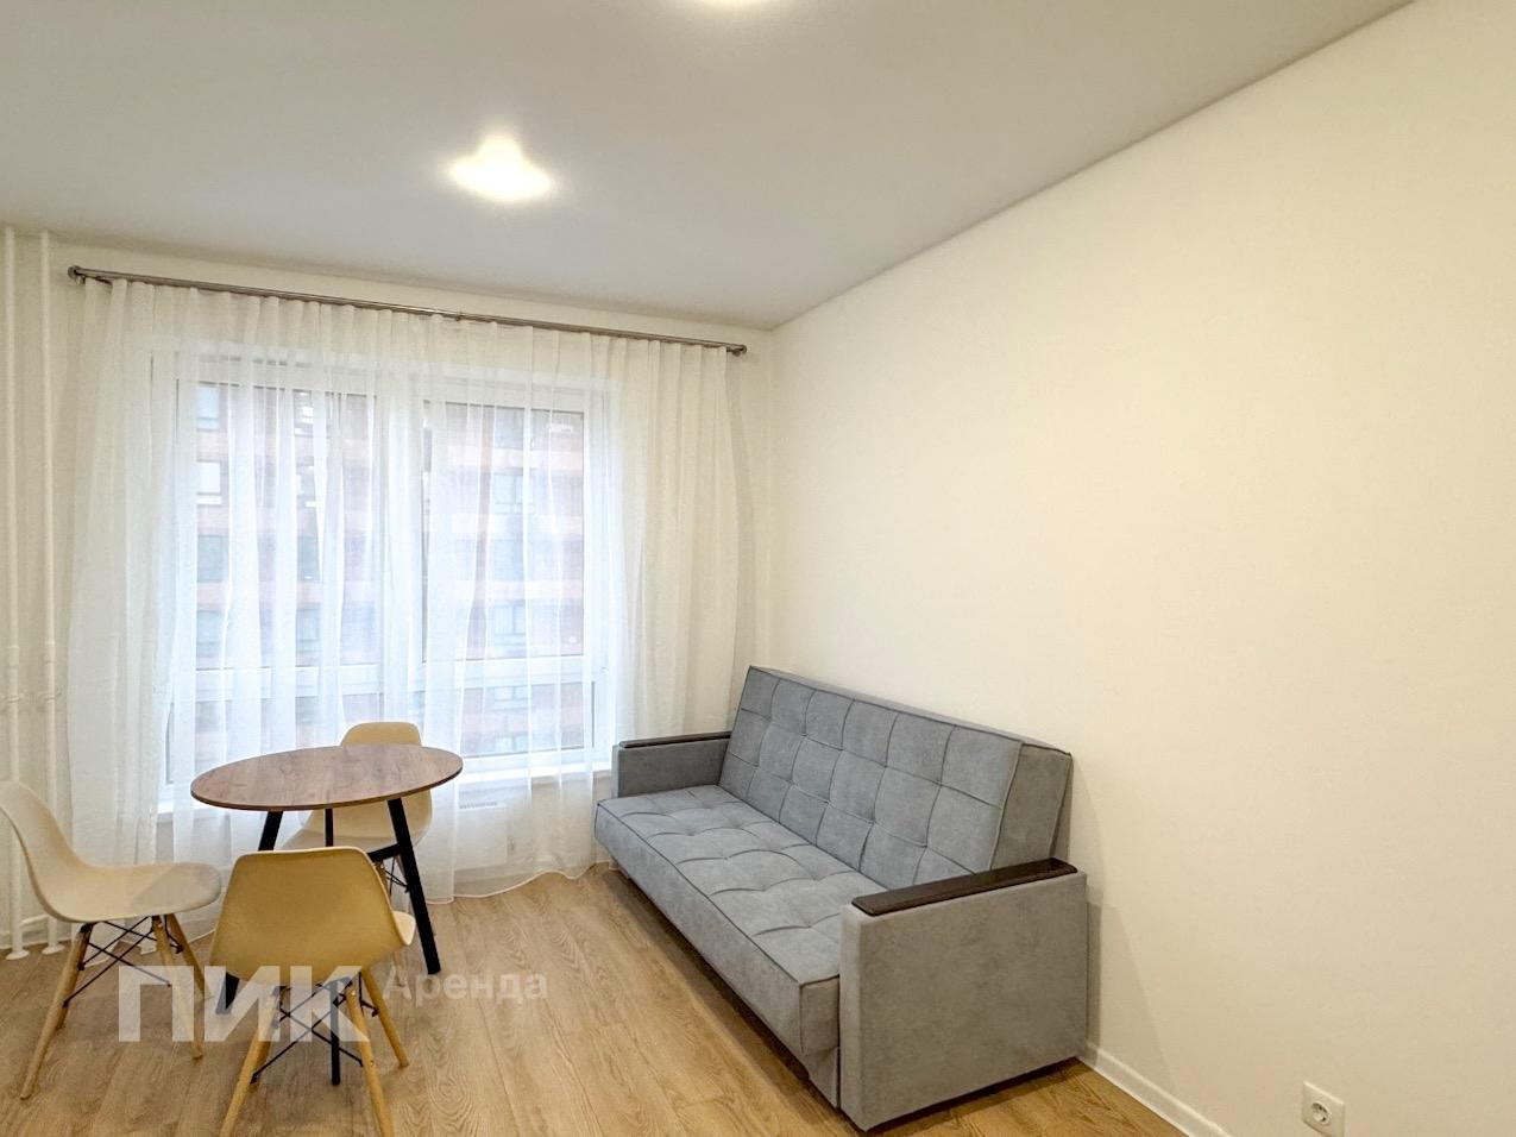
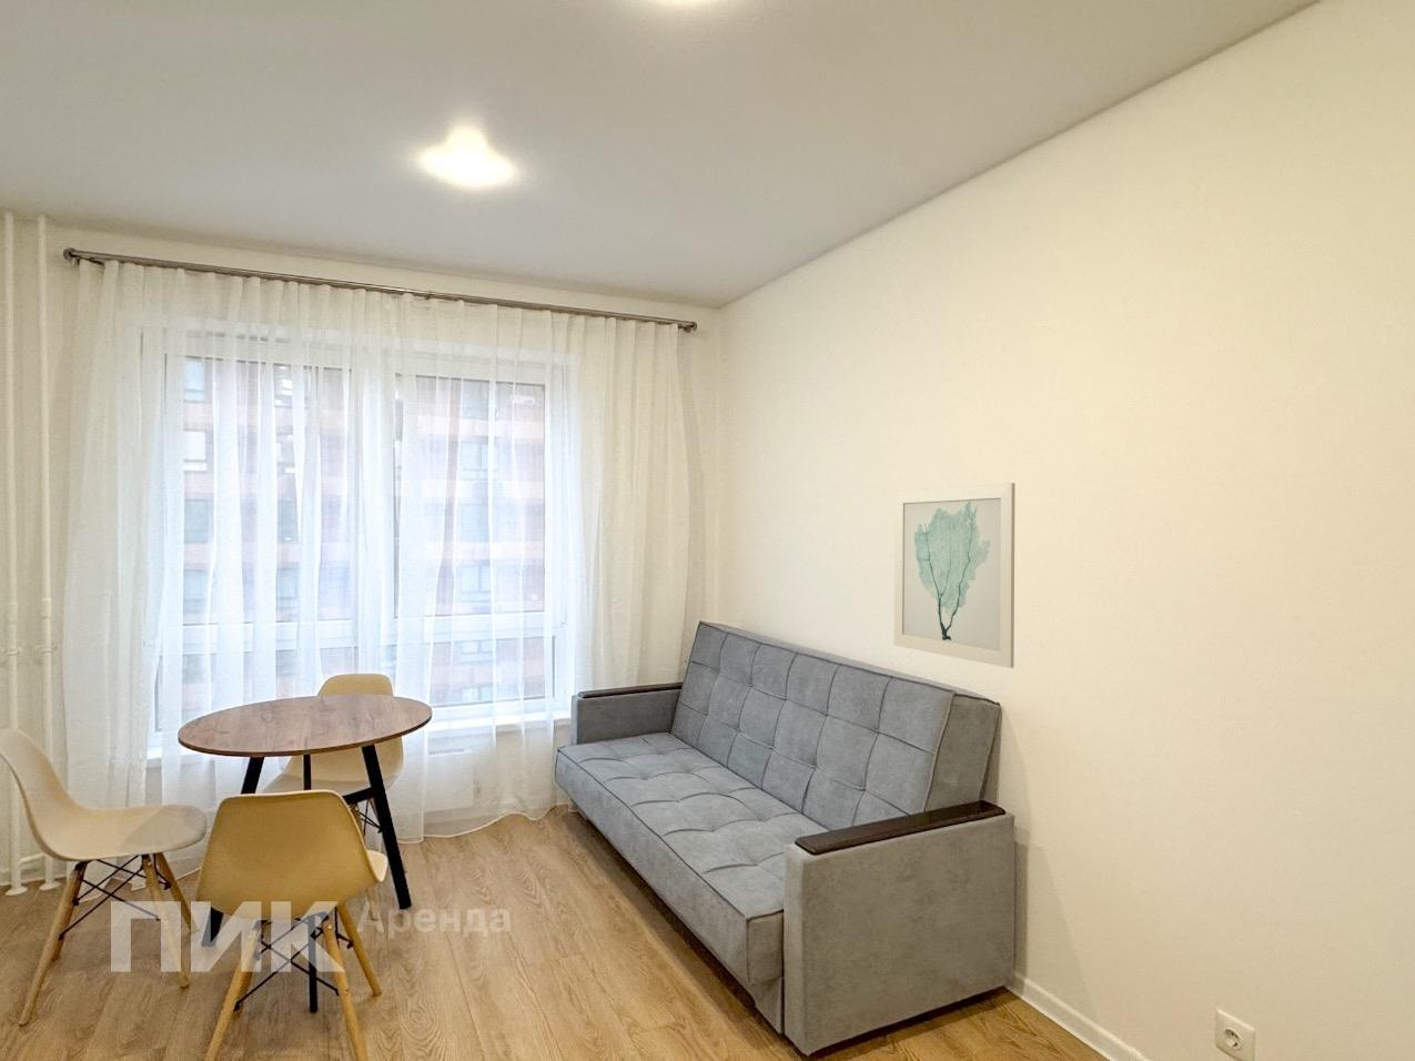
+ wall art [892,481,1016,669]
